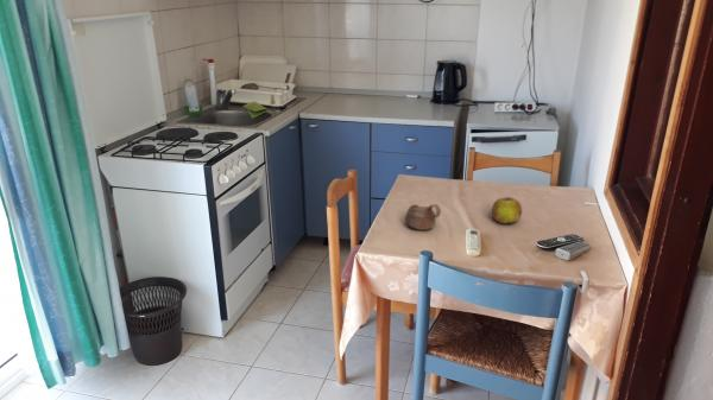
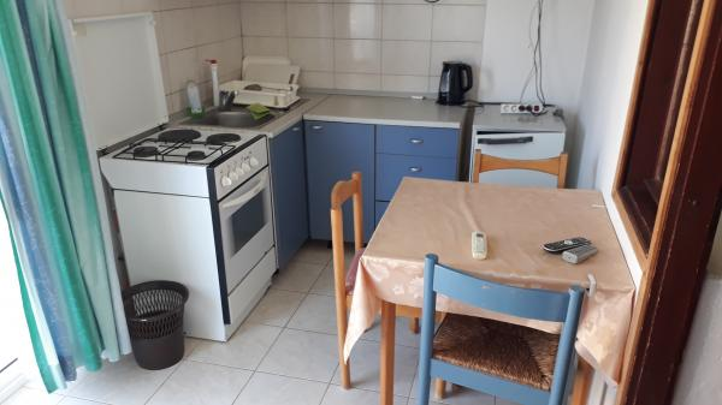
- fruit [491,196,523,224]
- cup [404,203,442,231]
